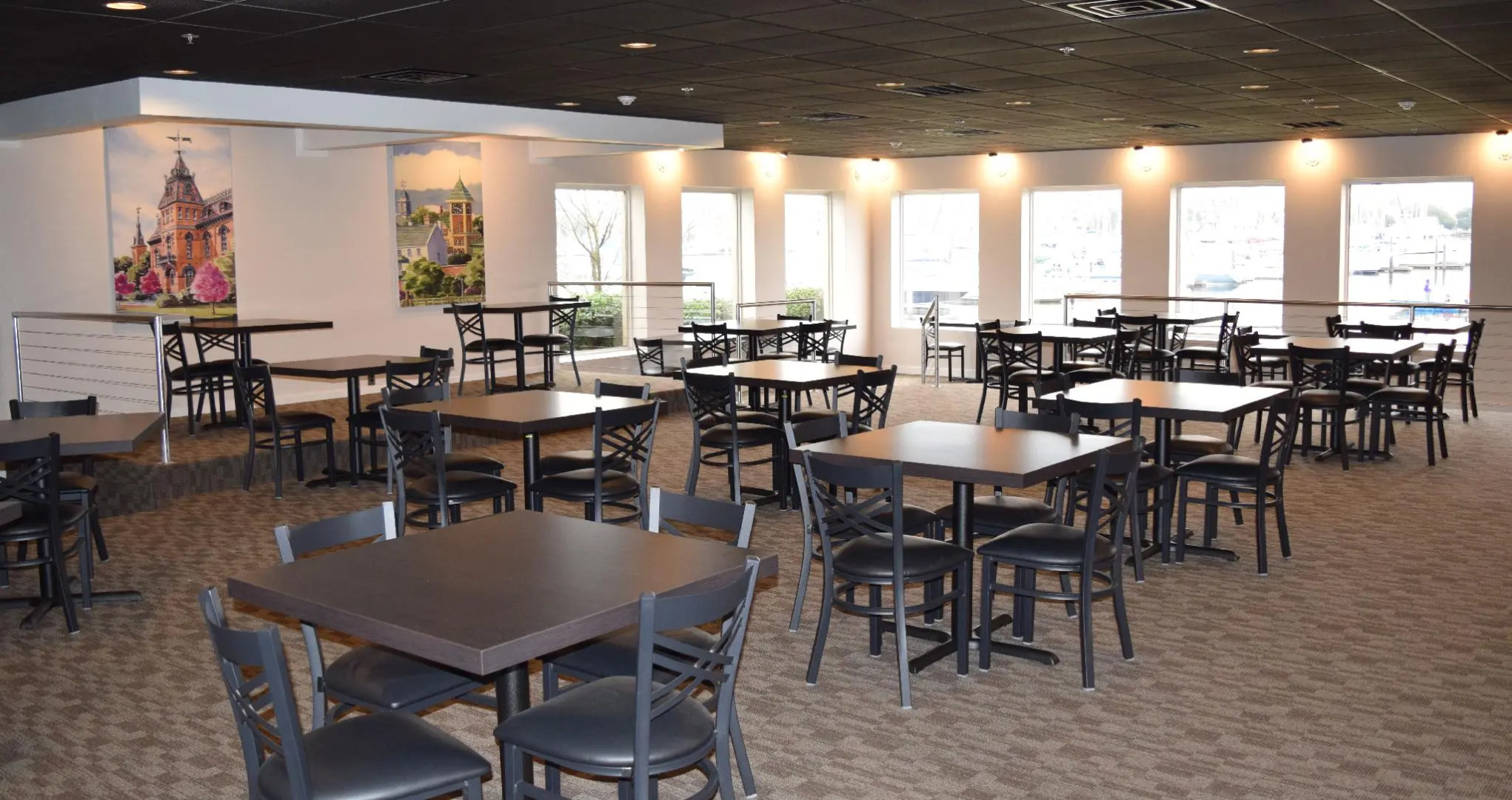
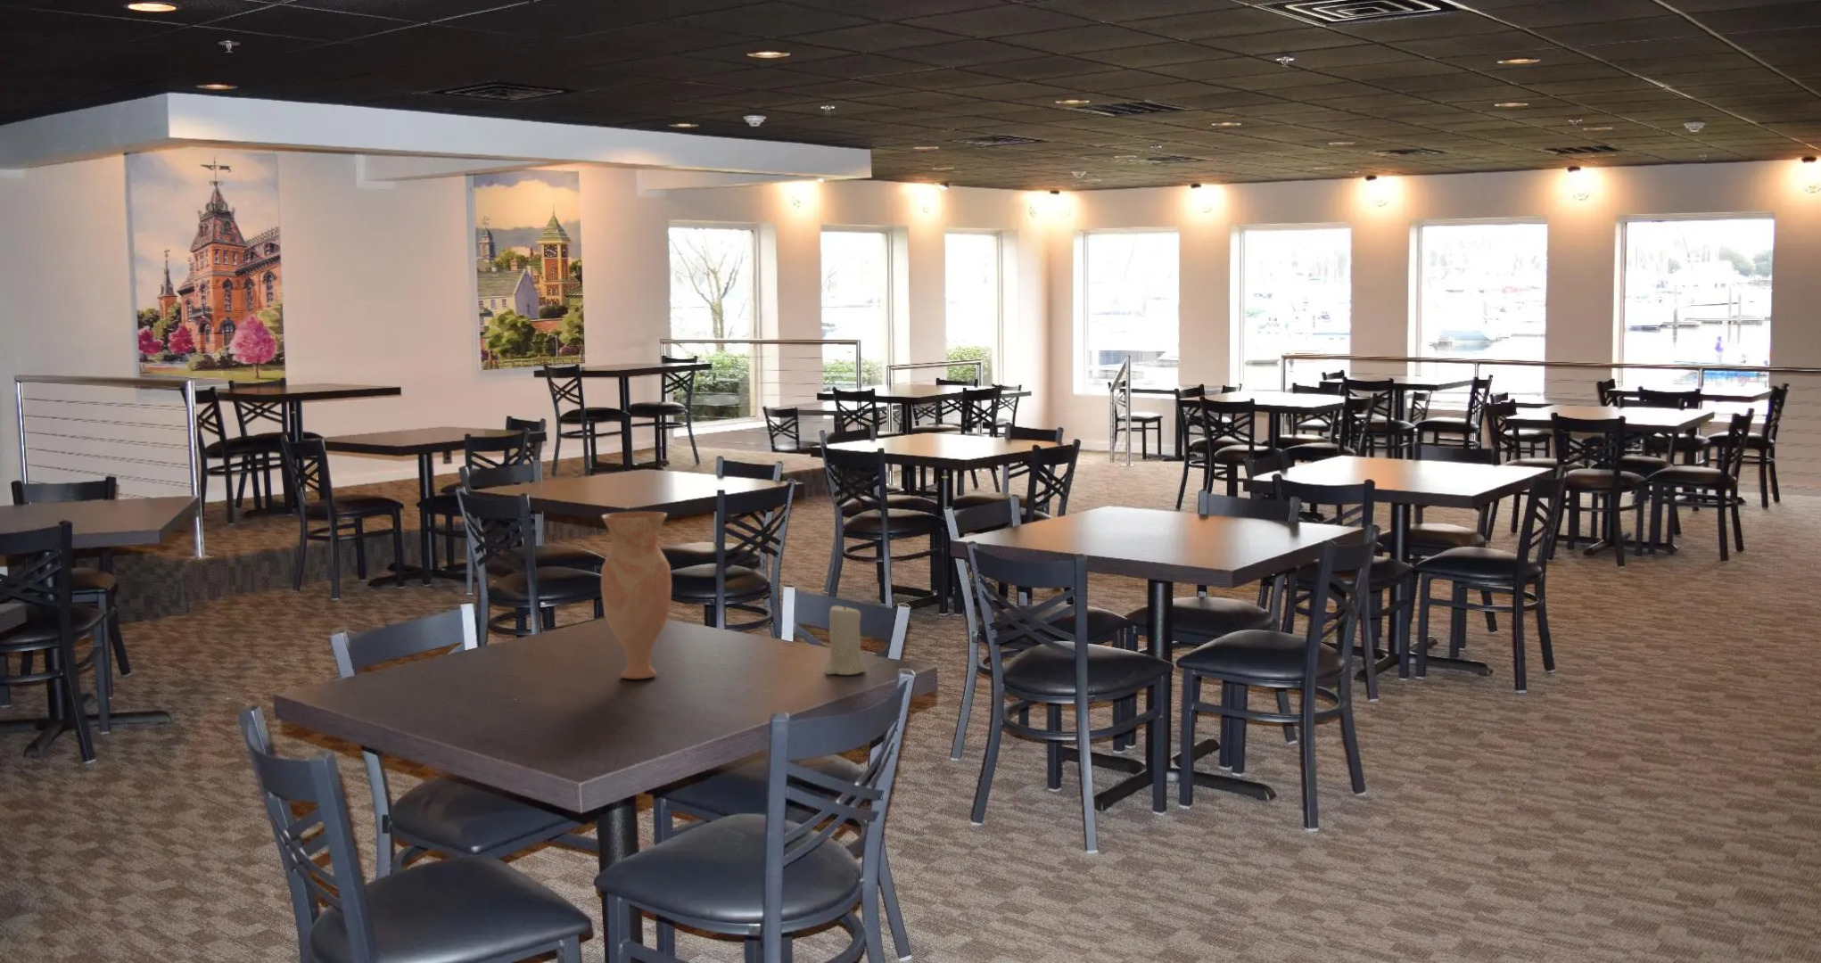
+ candle [824,603,866,675]
+ vase [600,510,672,680]
